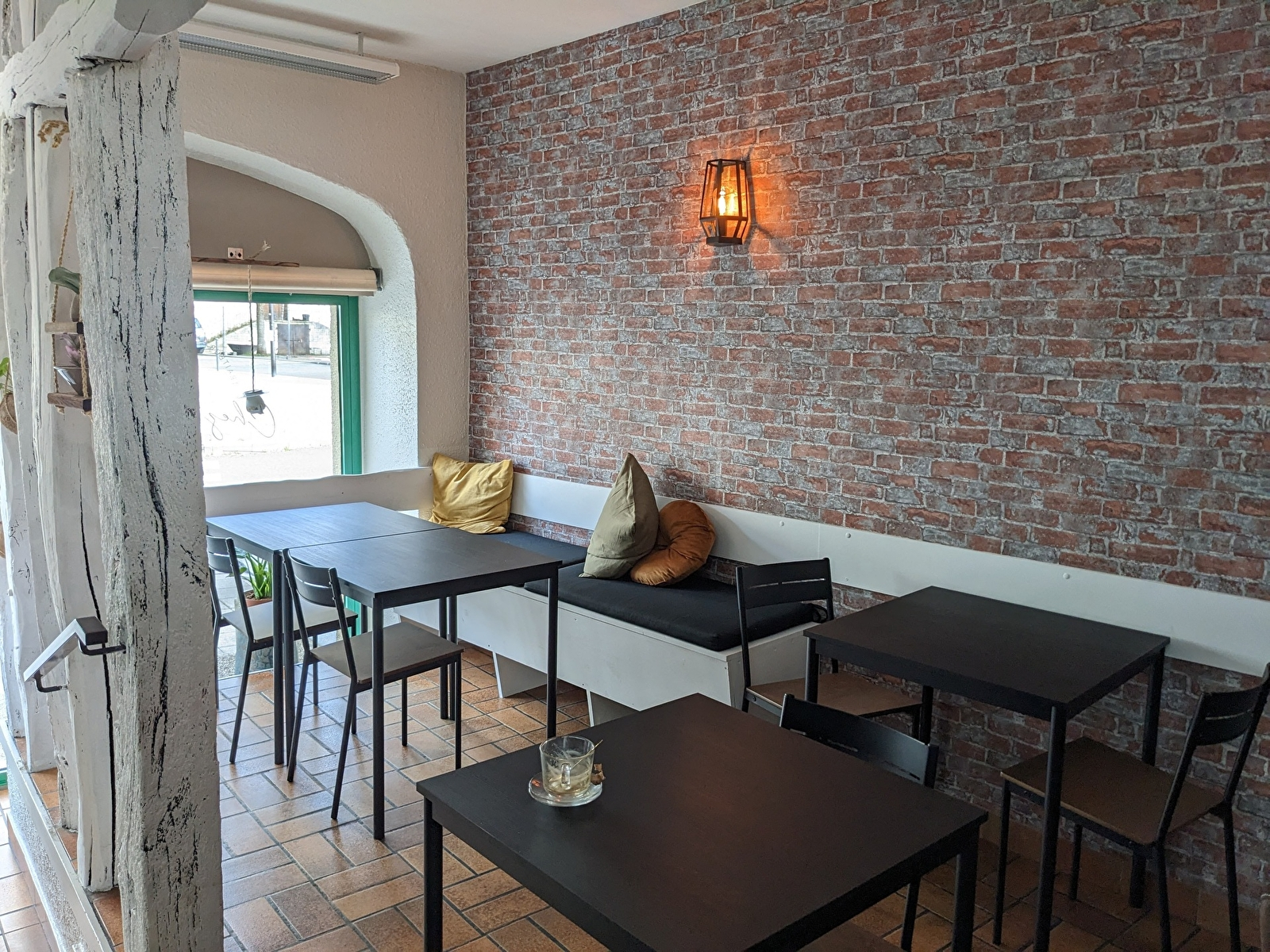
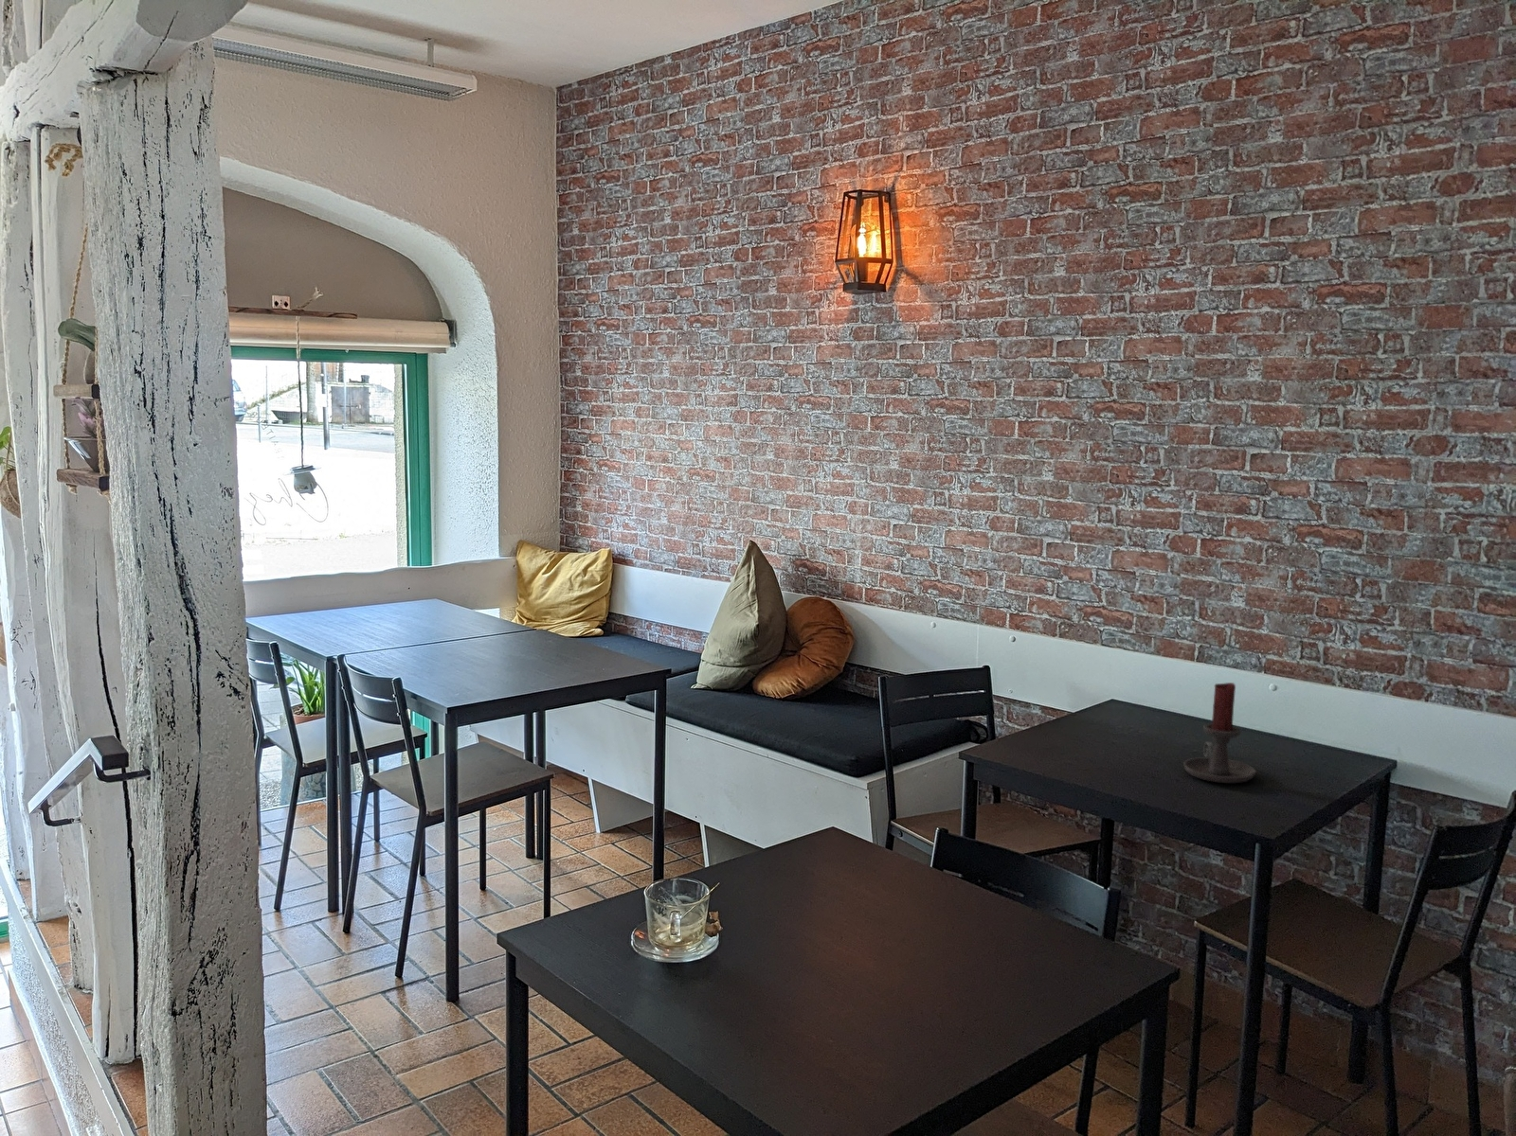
+ candle holder [1183,681,1257,784]
